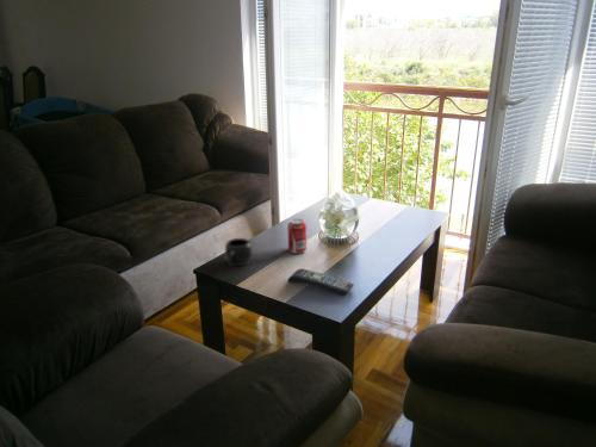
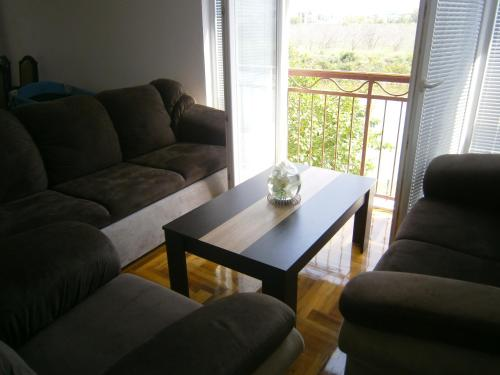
- beverage can [286,218,308,255]
- mug [224,237,253,267]
- remote control [286,267,355,297]
